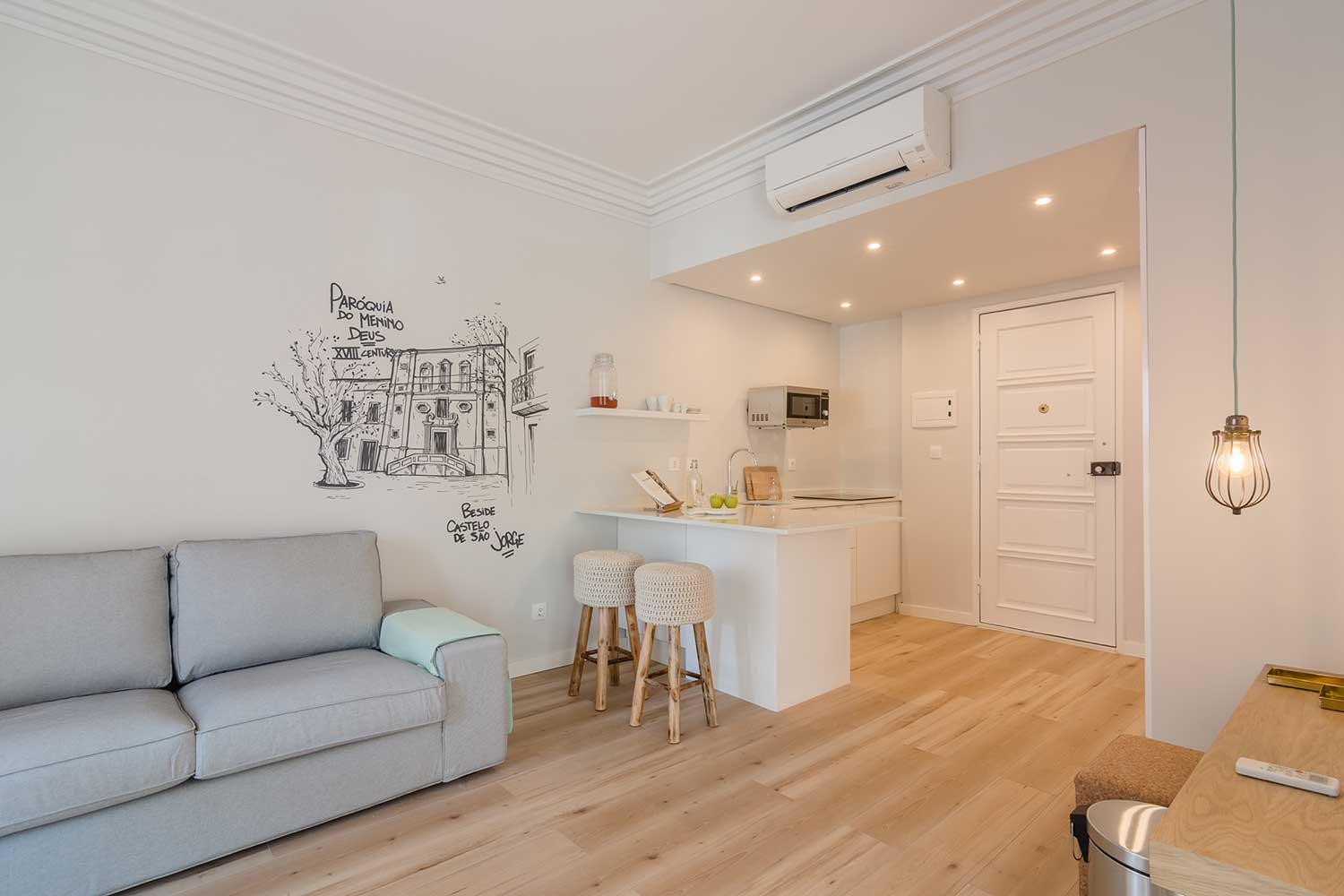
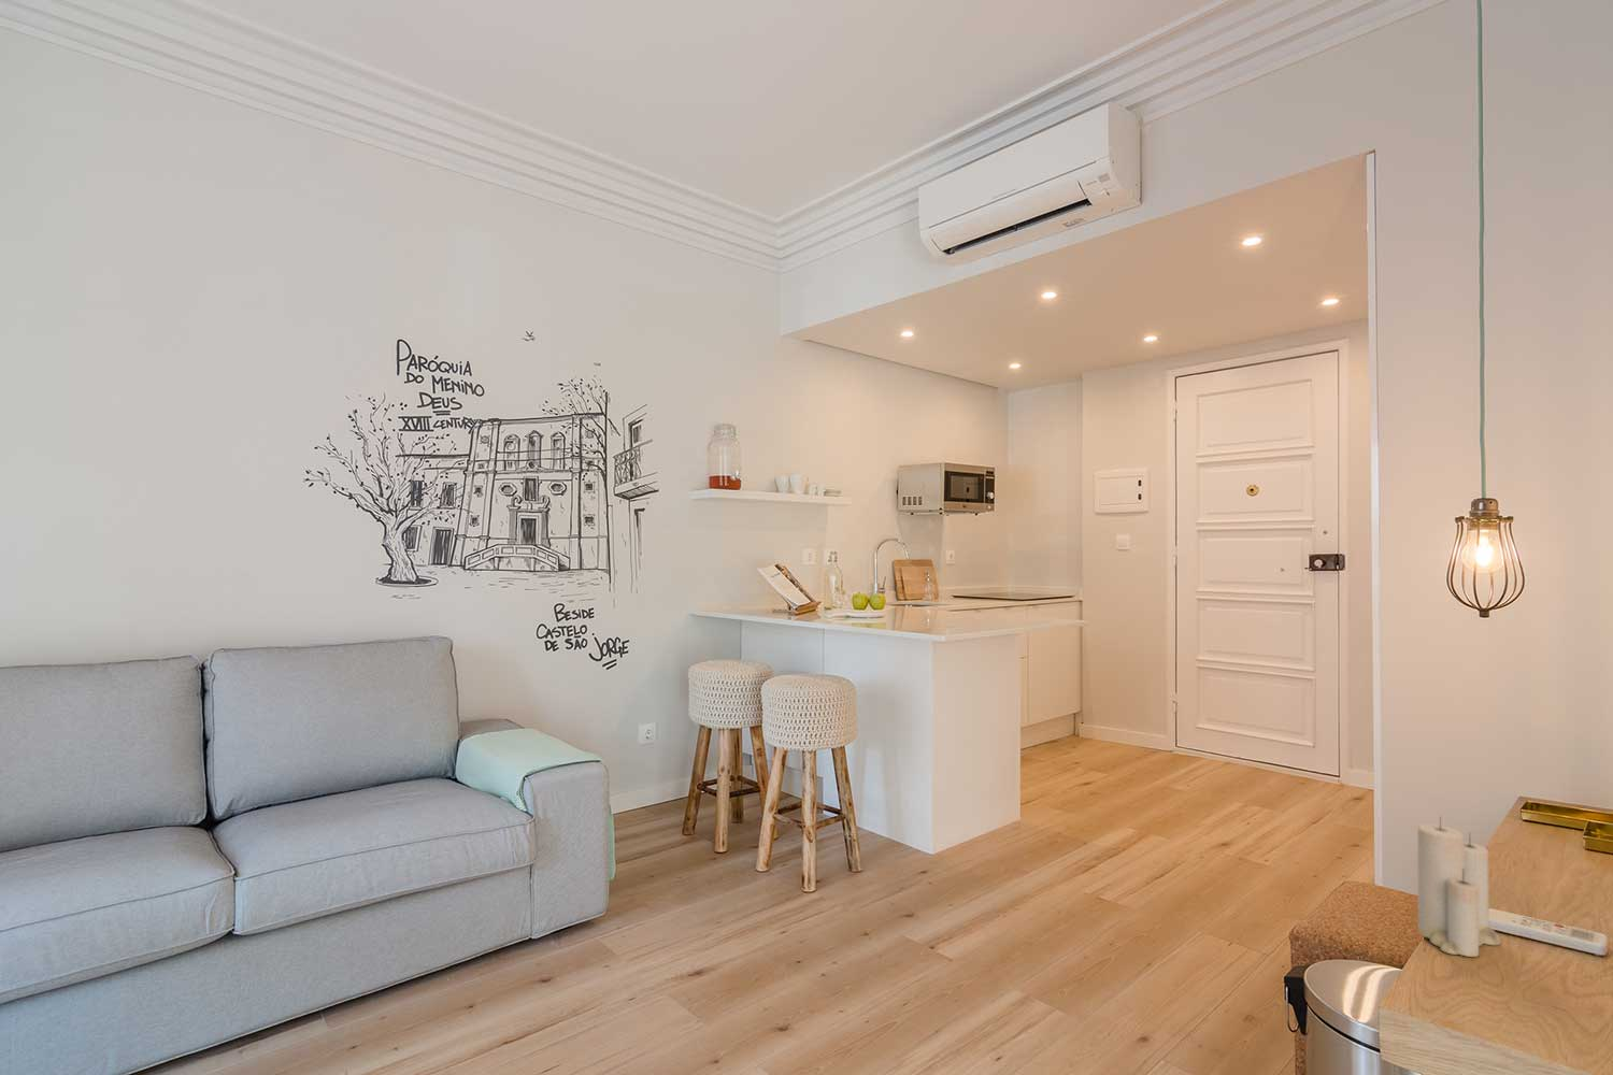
+ candle [1416,815,1501,957]
